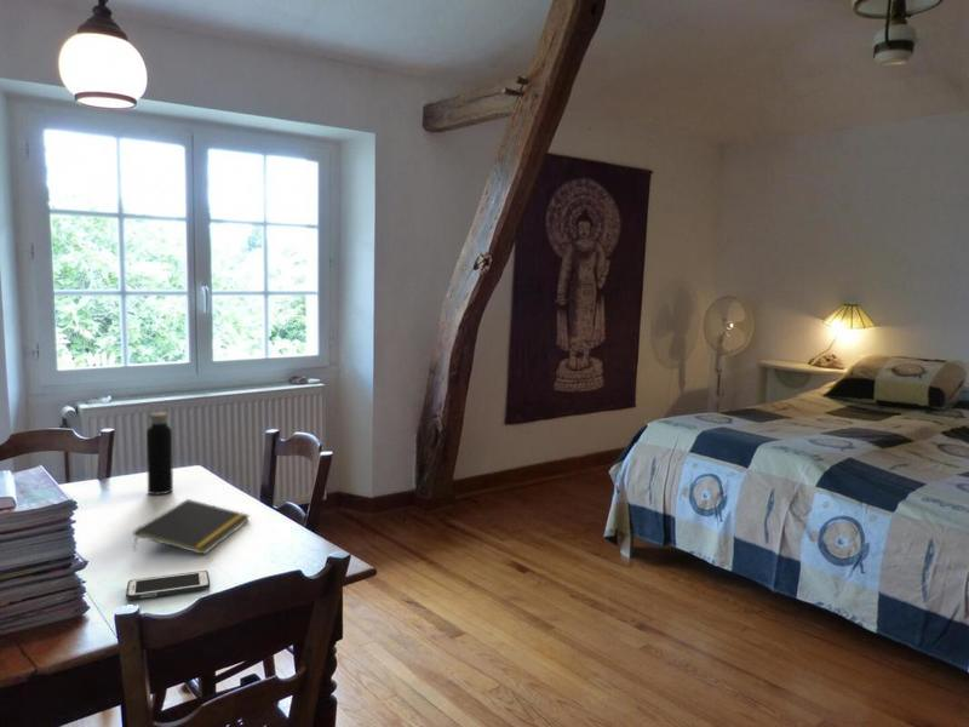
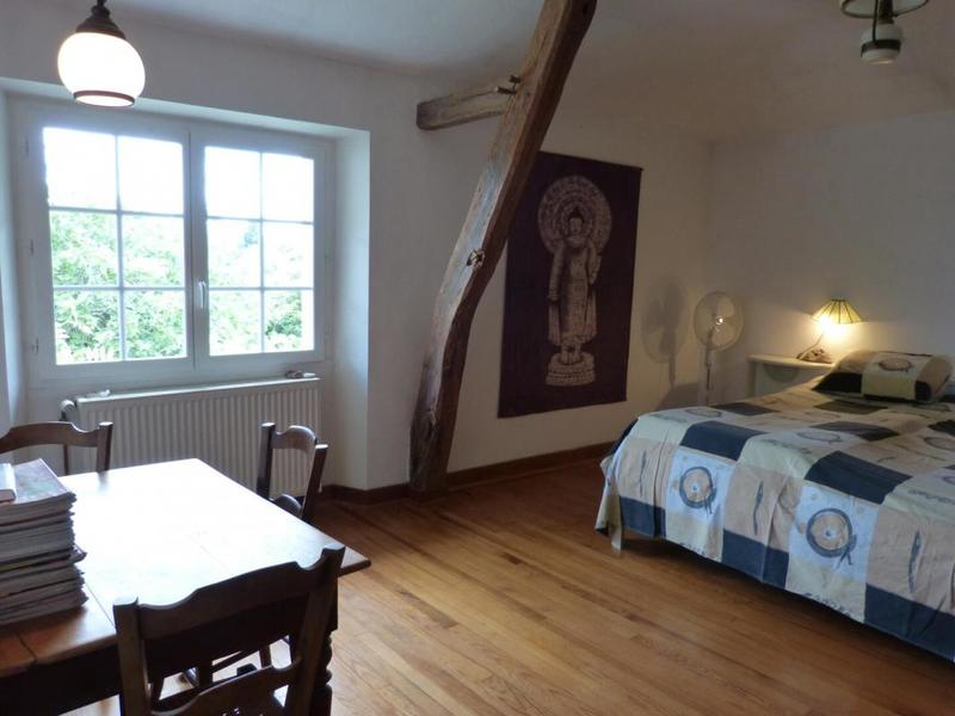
- cell phone [125,569,211,601]
- notepad [132,498,251,556]
- water bottle [145,405,174,496]
